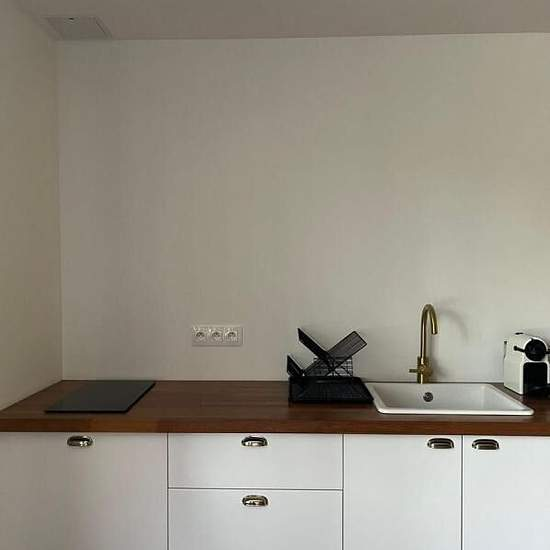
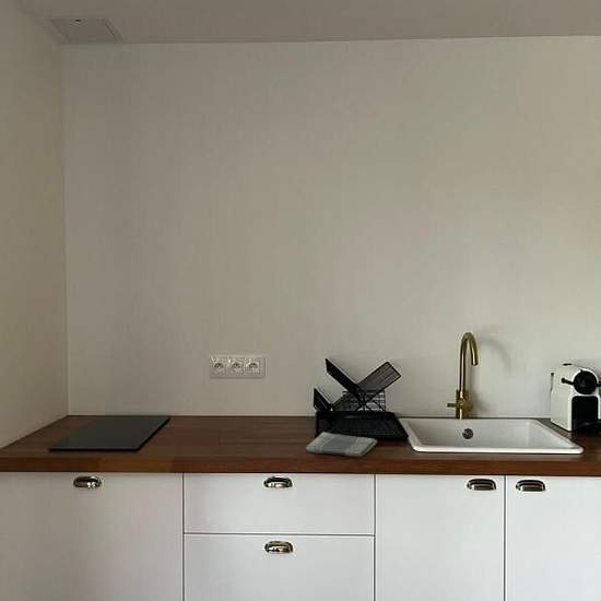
+ dish towel [305,431,378,458]
